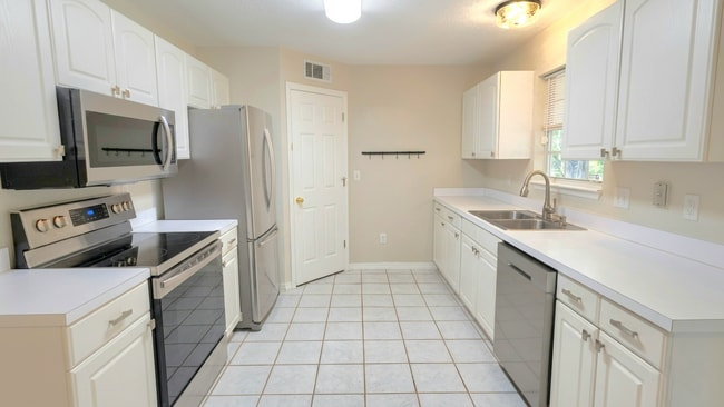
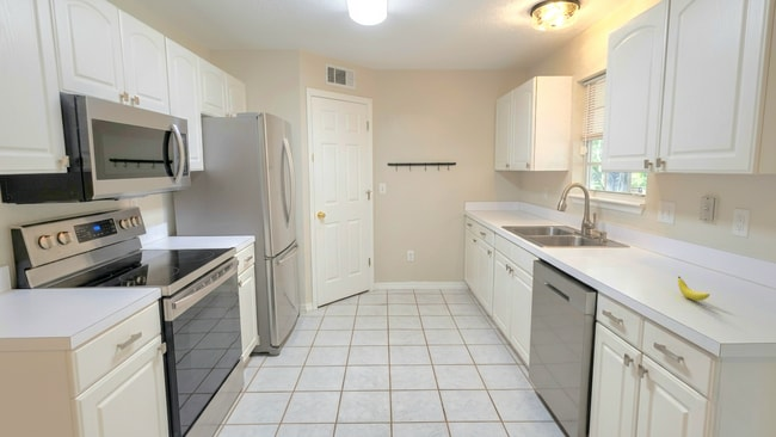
+ banana [677,276,710,302]
